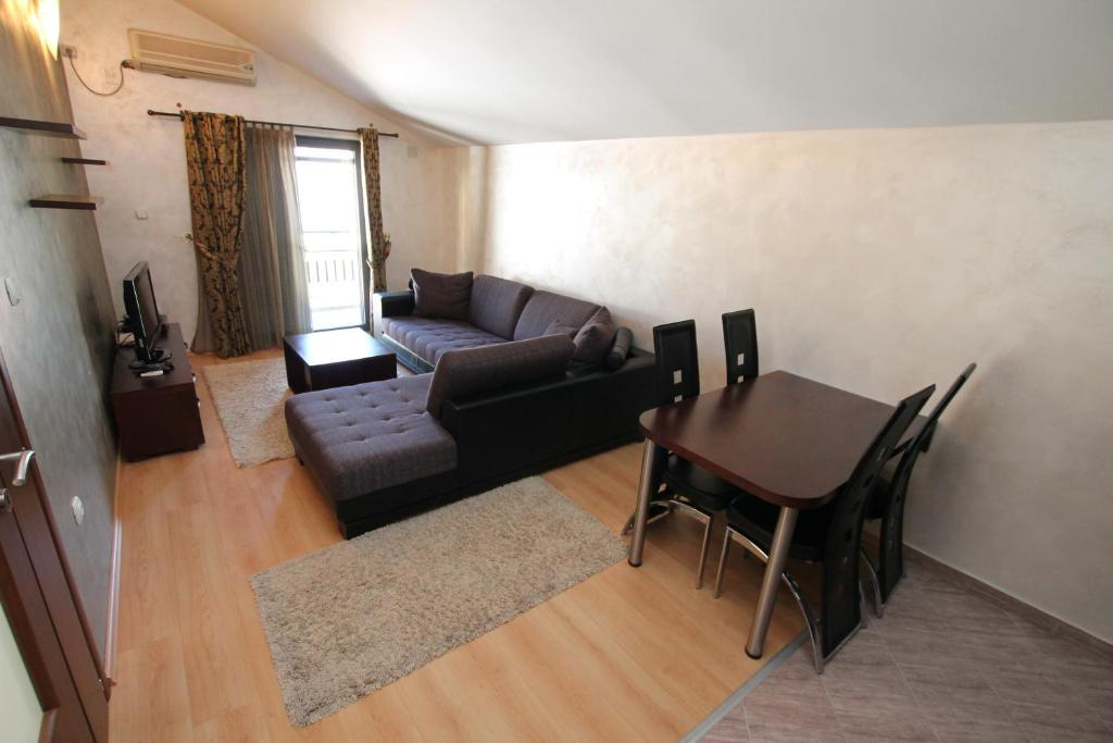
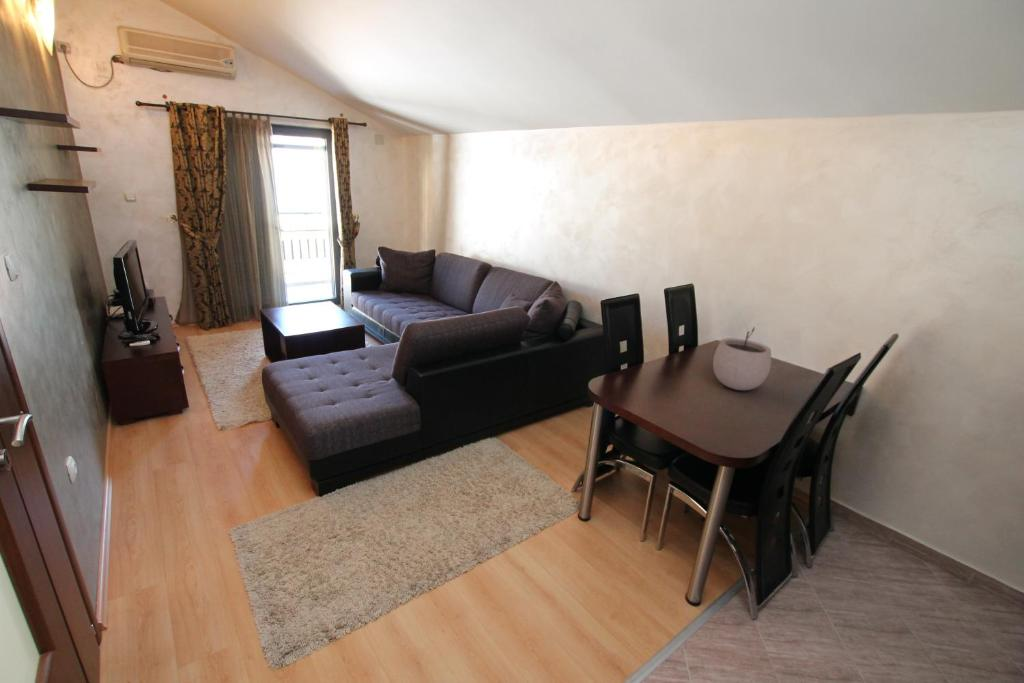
+ plant pot [712,326,772,391]
